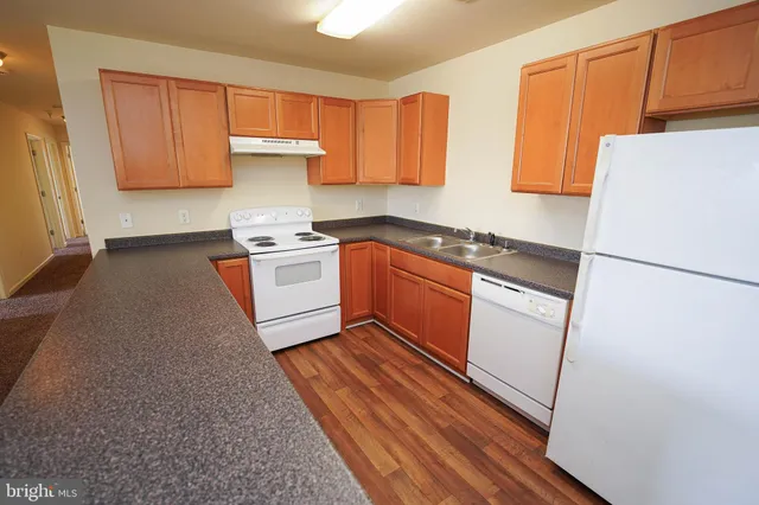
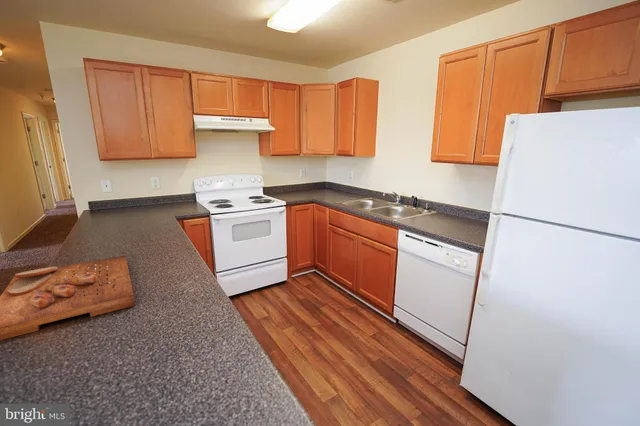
+ cutting board [0,255,136,341]
